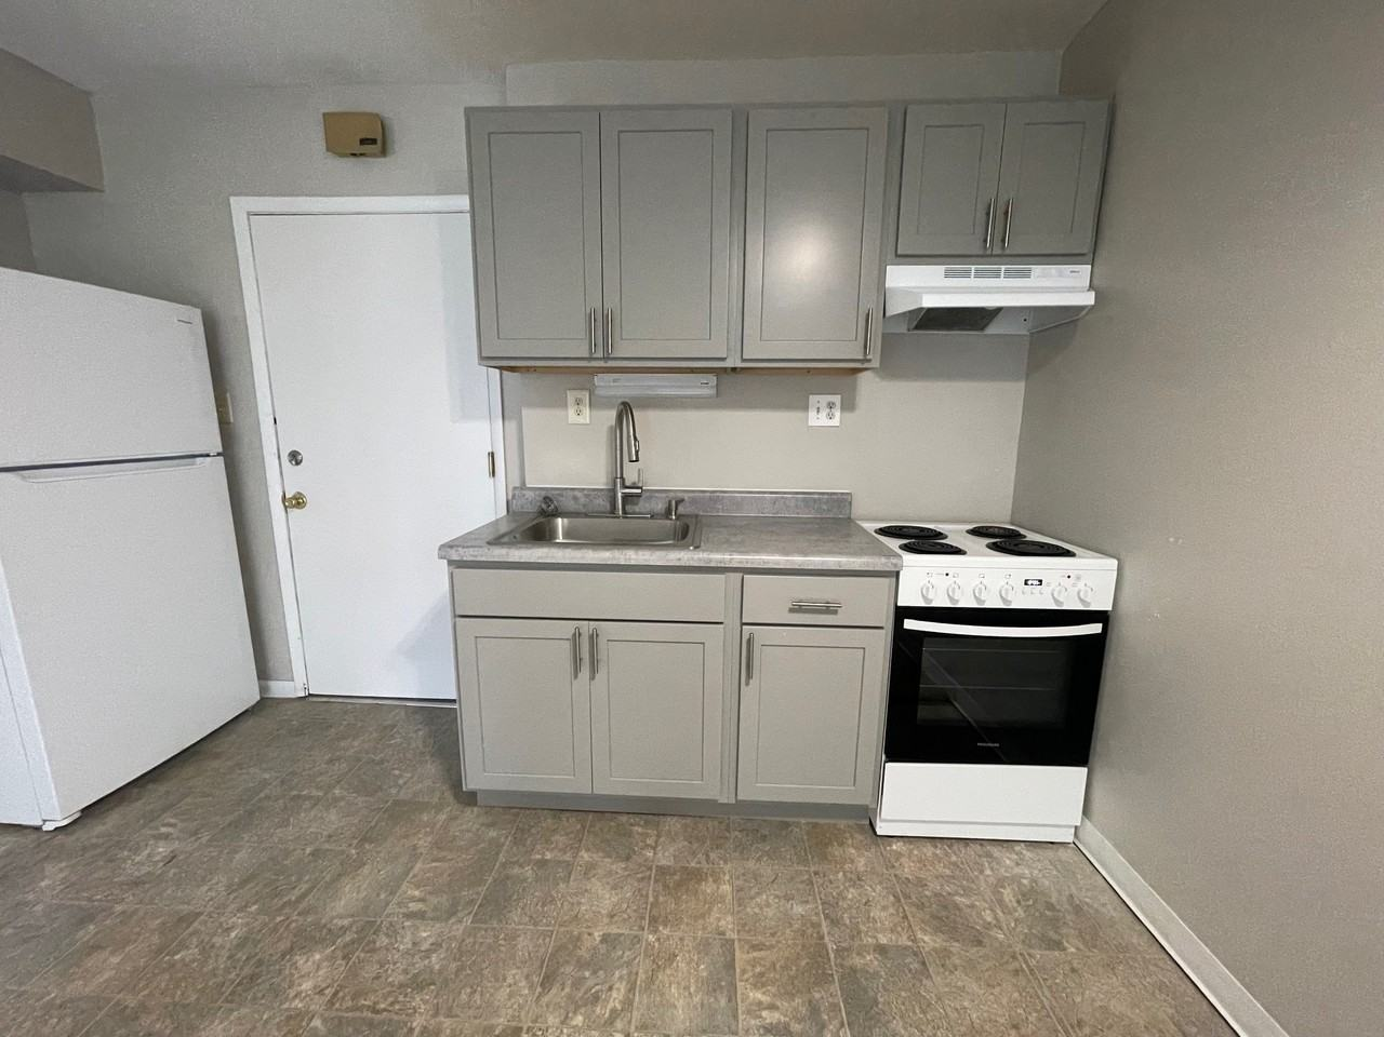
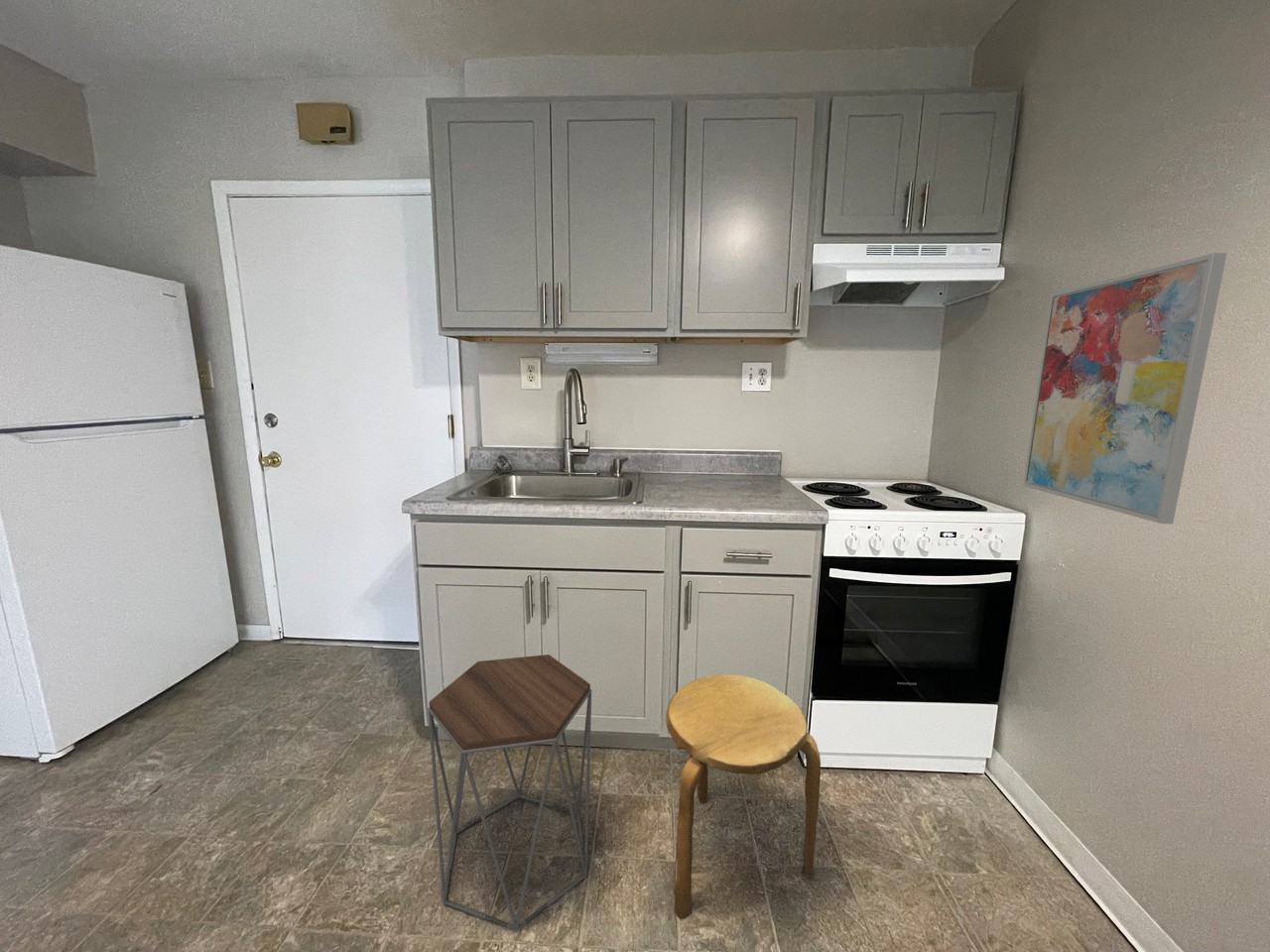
+ stool [665,673,822,919]
+ side table [427,654,592,932]
+ wall art [1022,252,1228,525]
